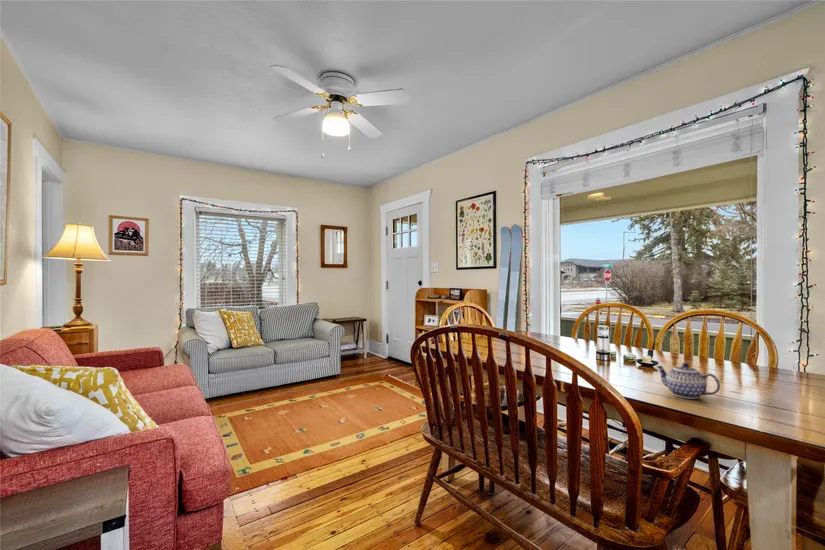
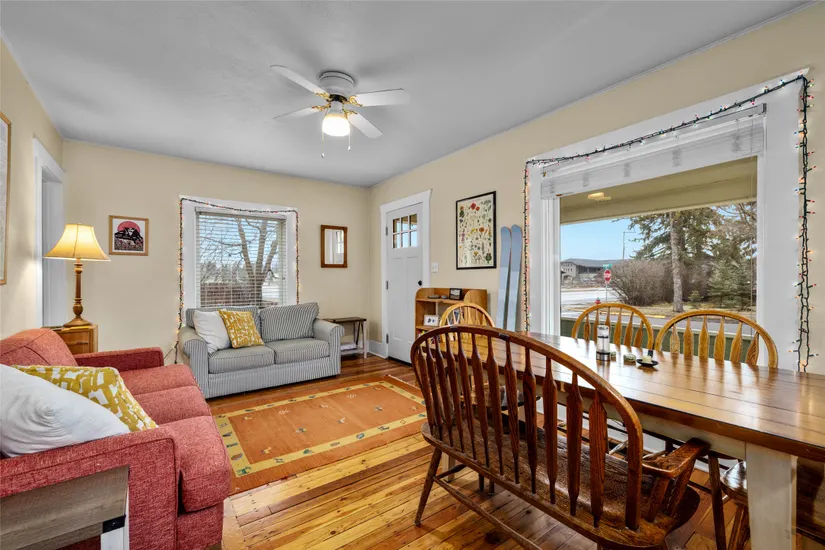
- teapot [655,362,721,400]
